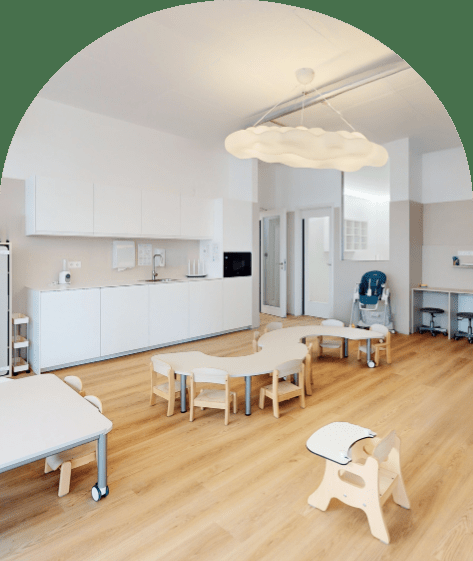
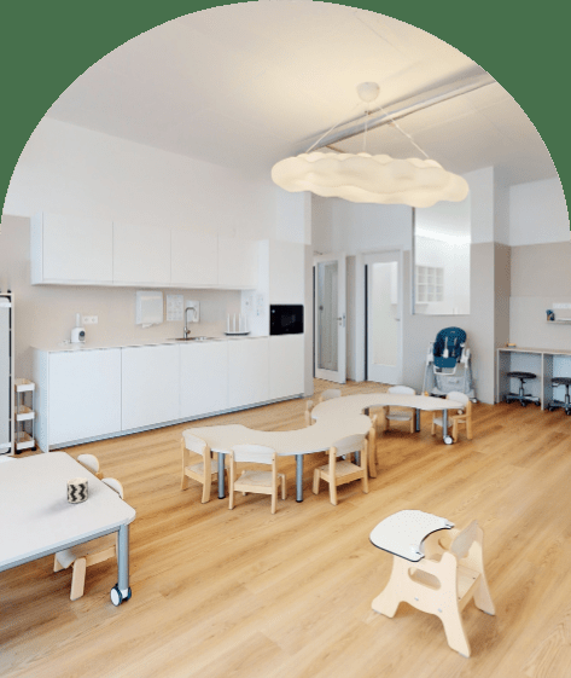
+ cup [66,476,89,504]
